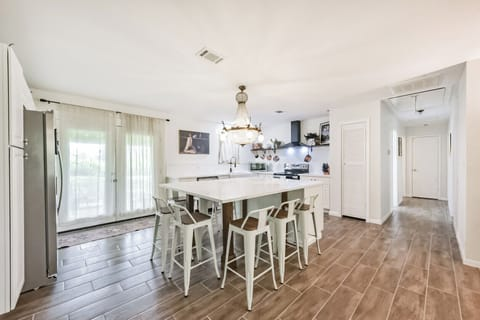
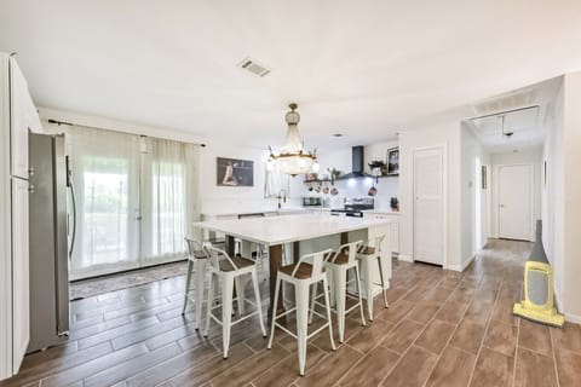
+ vacuum cleaner [511,218,565,330]
